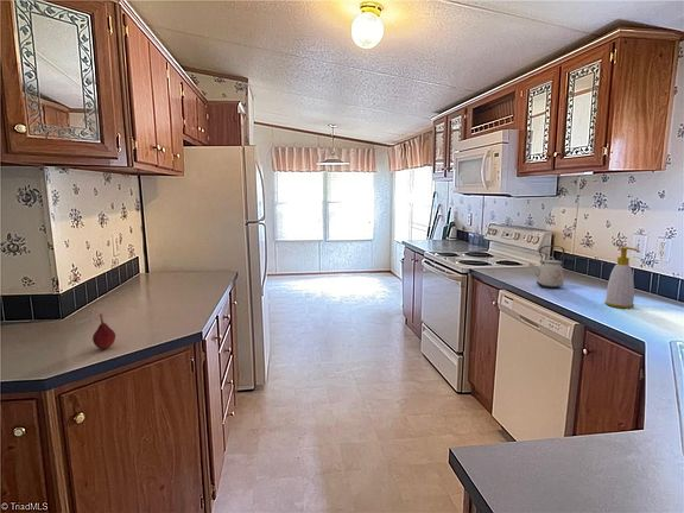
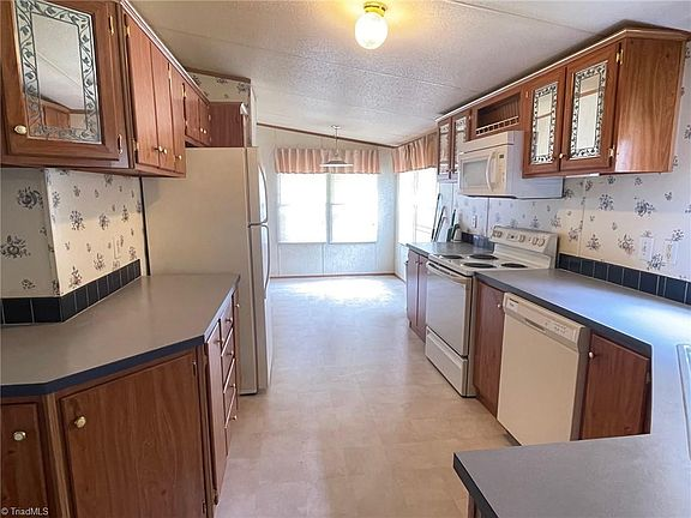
- soap bottle [603,246,641,309]
- fruit [91,312,116,350]
- kettle [527,245,566,289]
